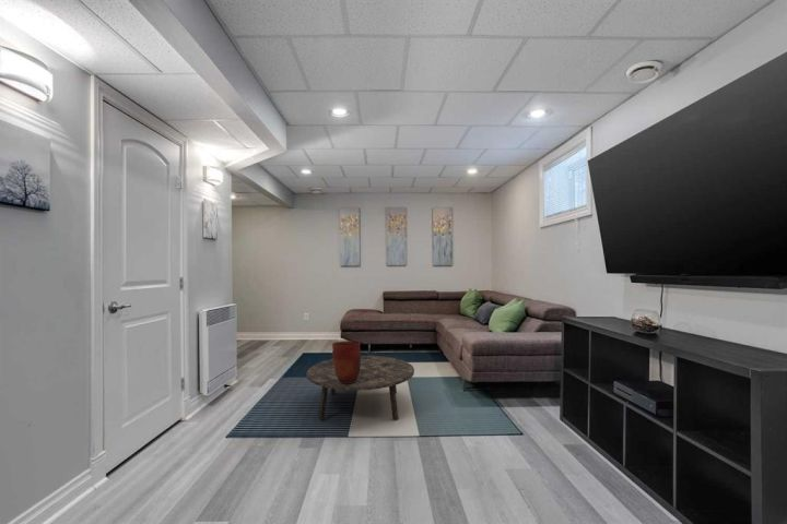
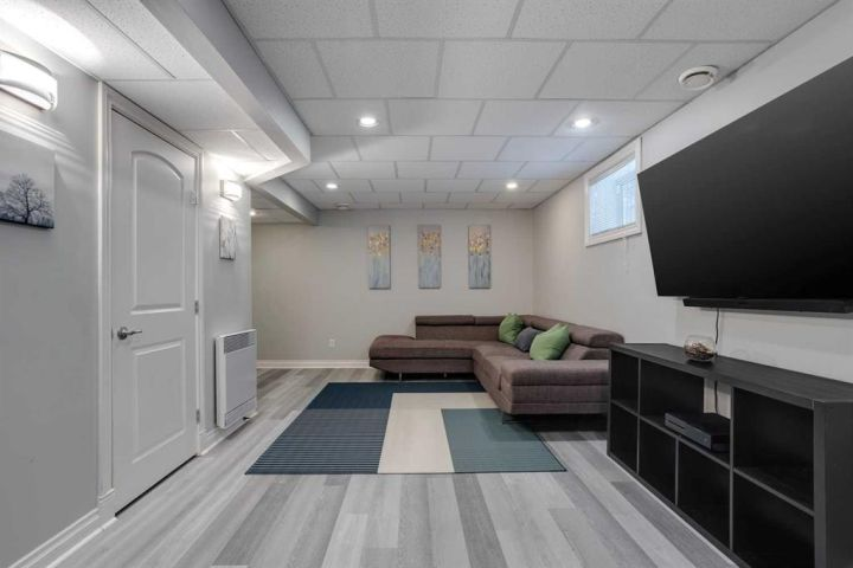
- vase [331,341,362,383]
- coffee table [305,355,415,422]
